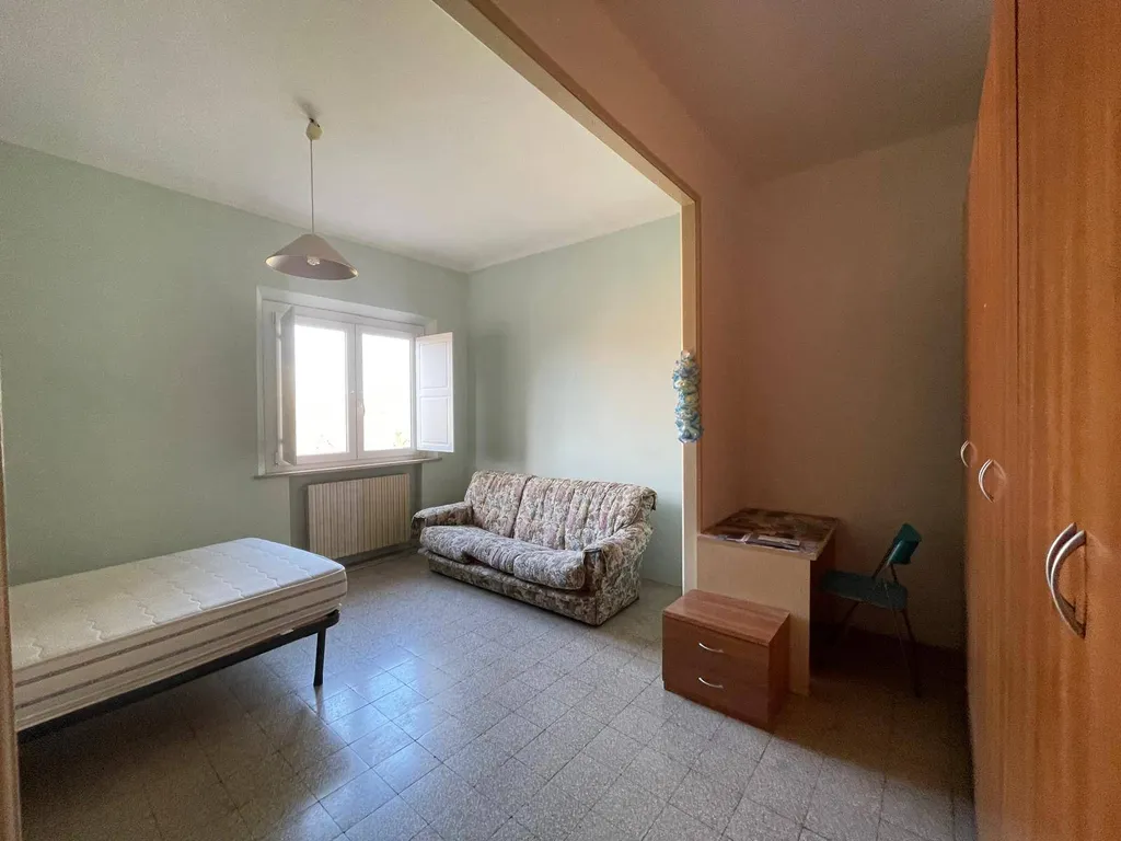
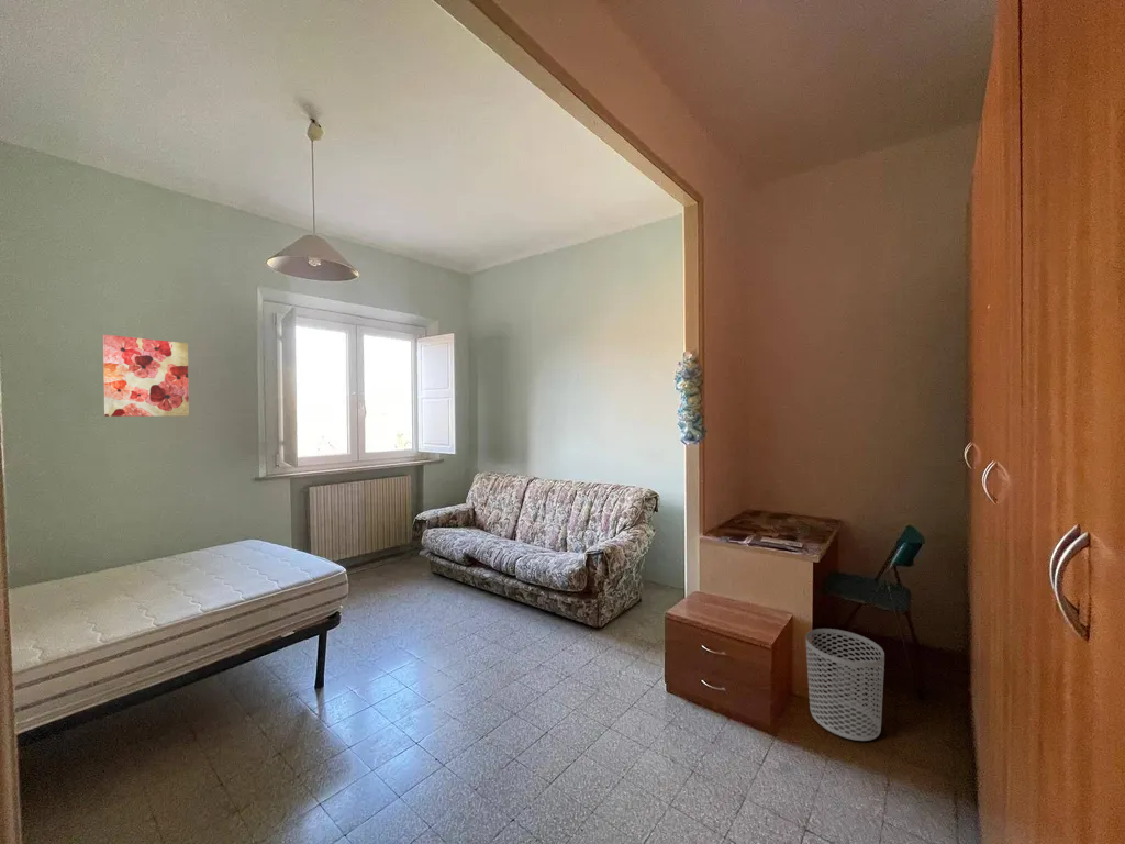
+ wall art [102,334,190,418]
+ waste bin [805,628,885,742]
